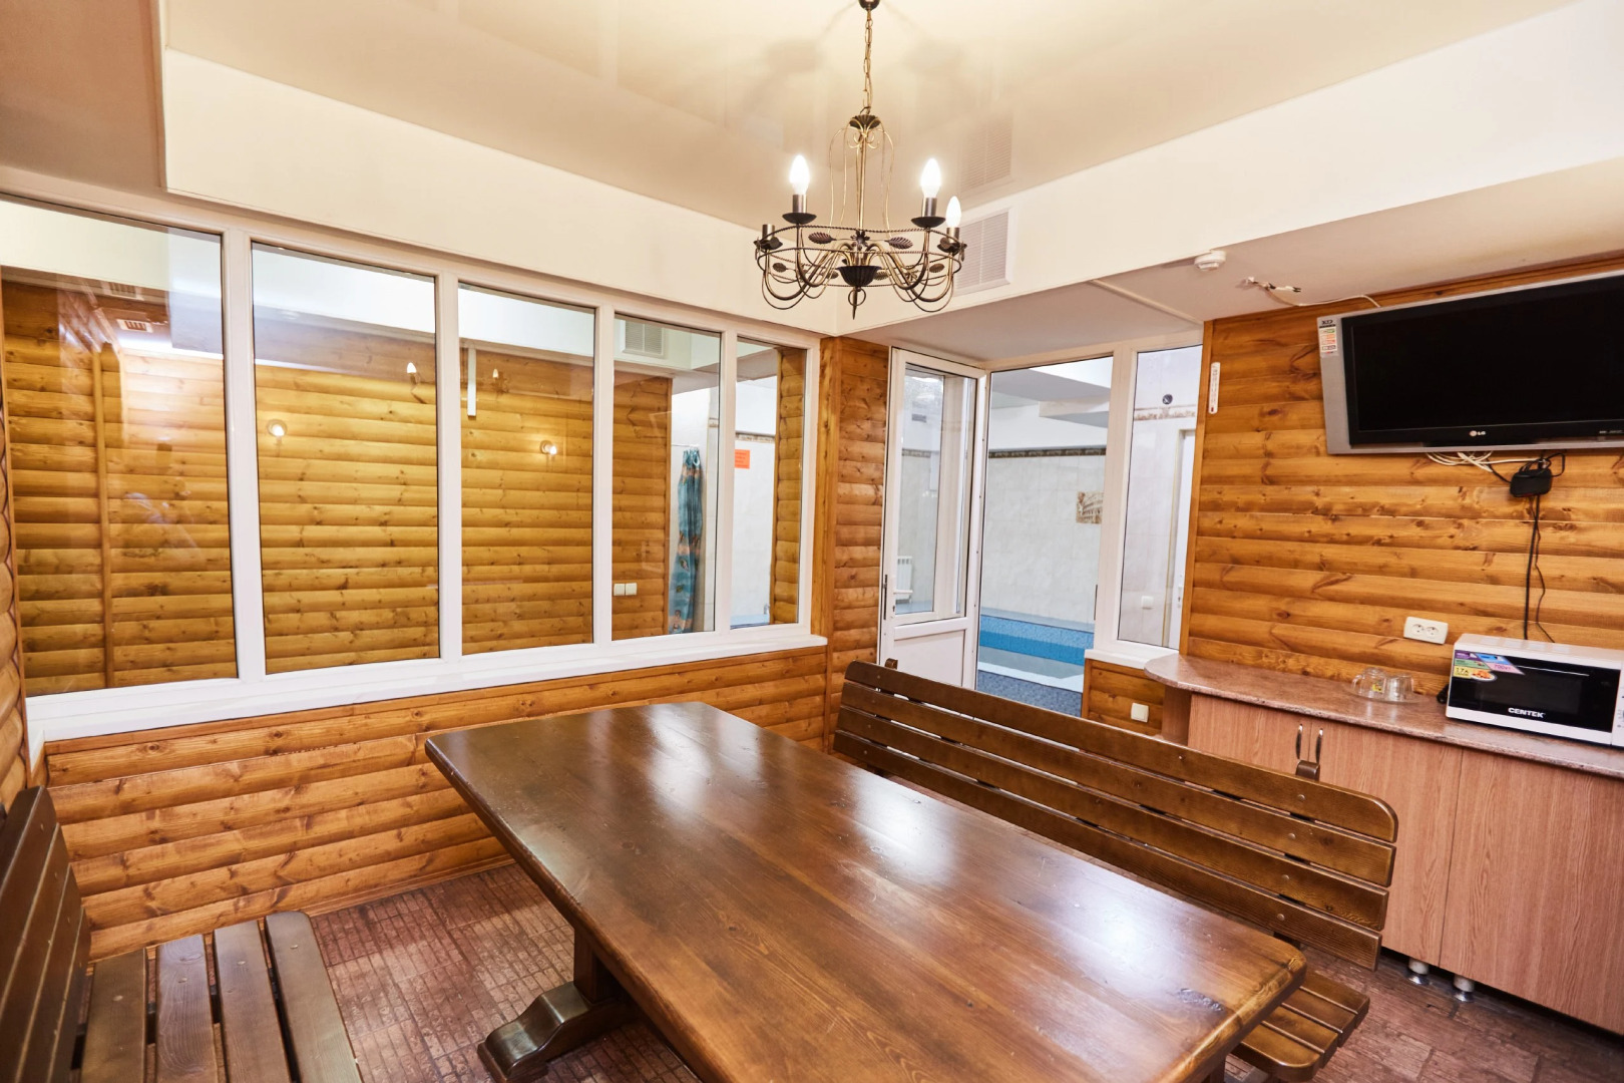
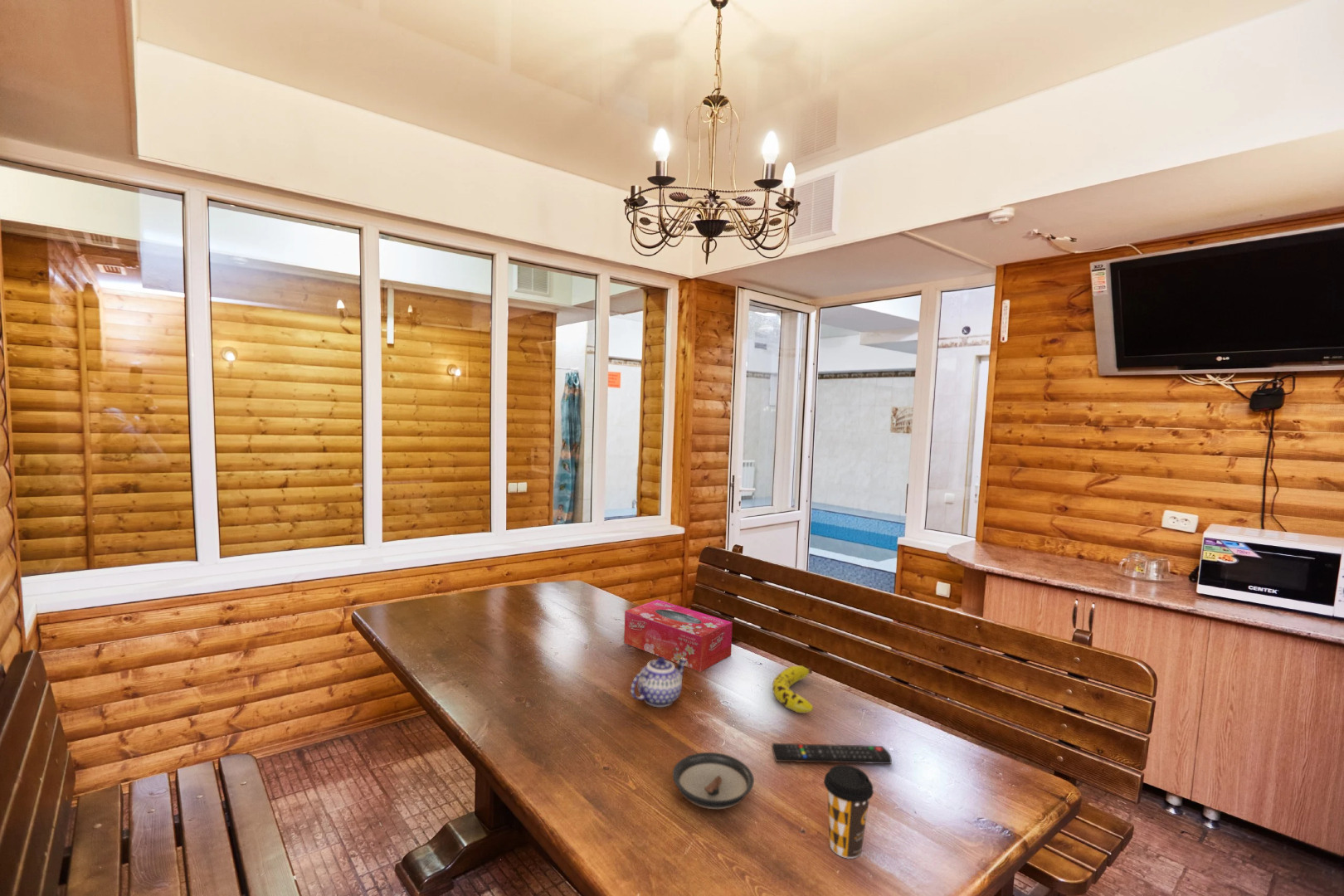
+ coffee cup [823,764,874,859]
+ fruit [772,665,814,713]
+ teapot [630,656,687,708]
+ tissue box [623,599,733,673]
+ saucer [672,752,755,810]
+ remote control [772,743,893,765]
